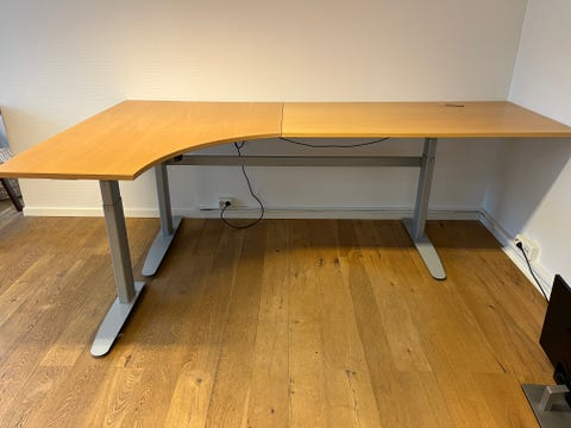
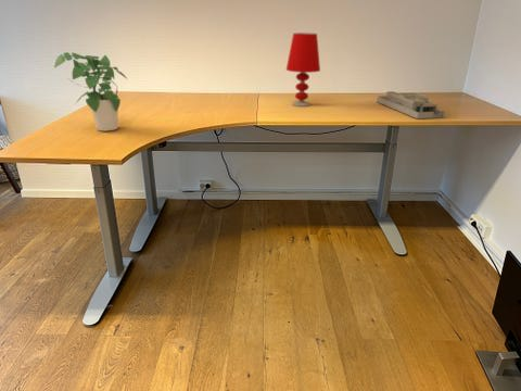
+ potted plant [53,51,128,133]
+ desk organizer [376,90,446,119]
+ table lamp [285,31,321,108]
